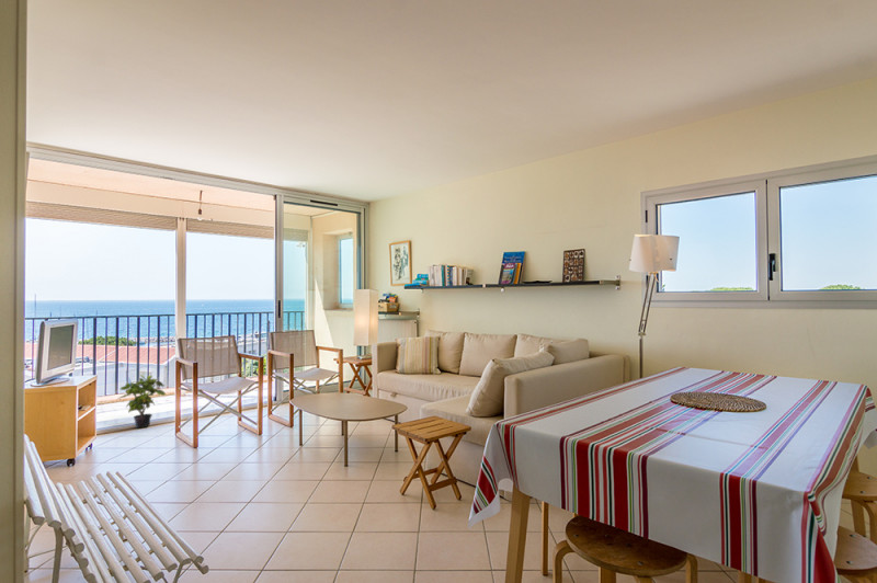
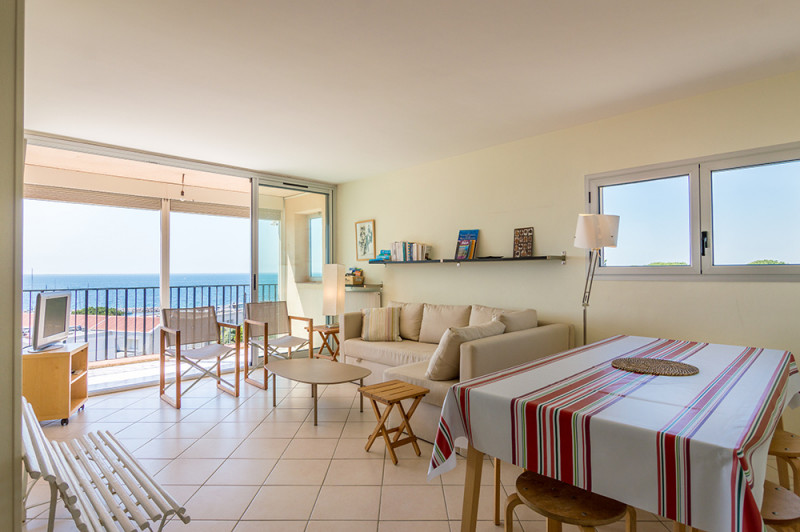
- potted plant [117,374,167,428]
